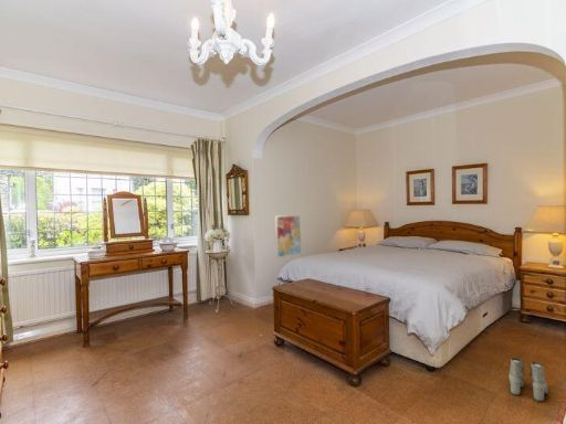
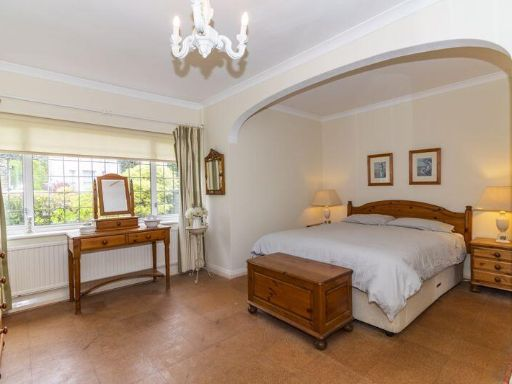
- wall art [274,214,302,259]
- boots [507,357,549,403]
